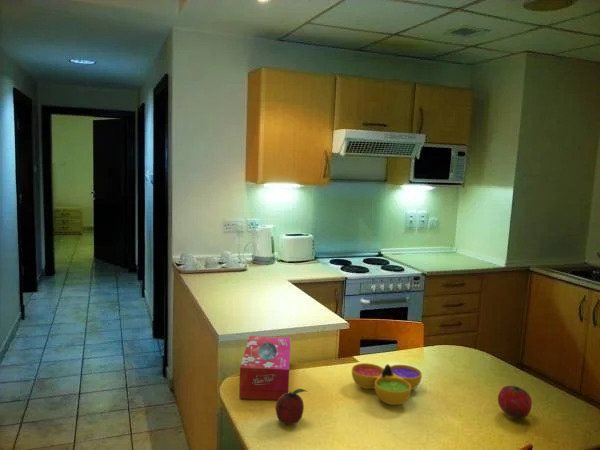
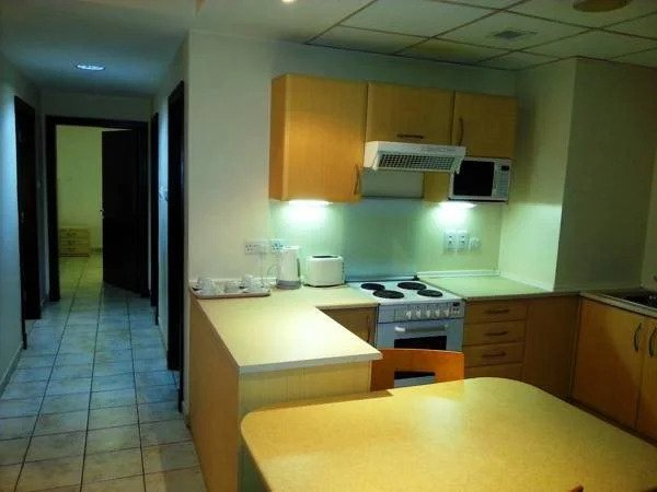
- tissue box [238,335,292,401]
- fruit [274,388,308,426]
- decorative bowl [351,362,423,406]
- fruit [497,385,533,419]
